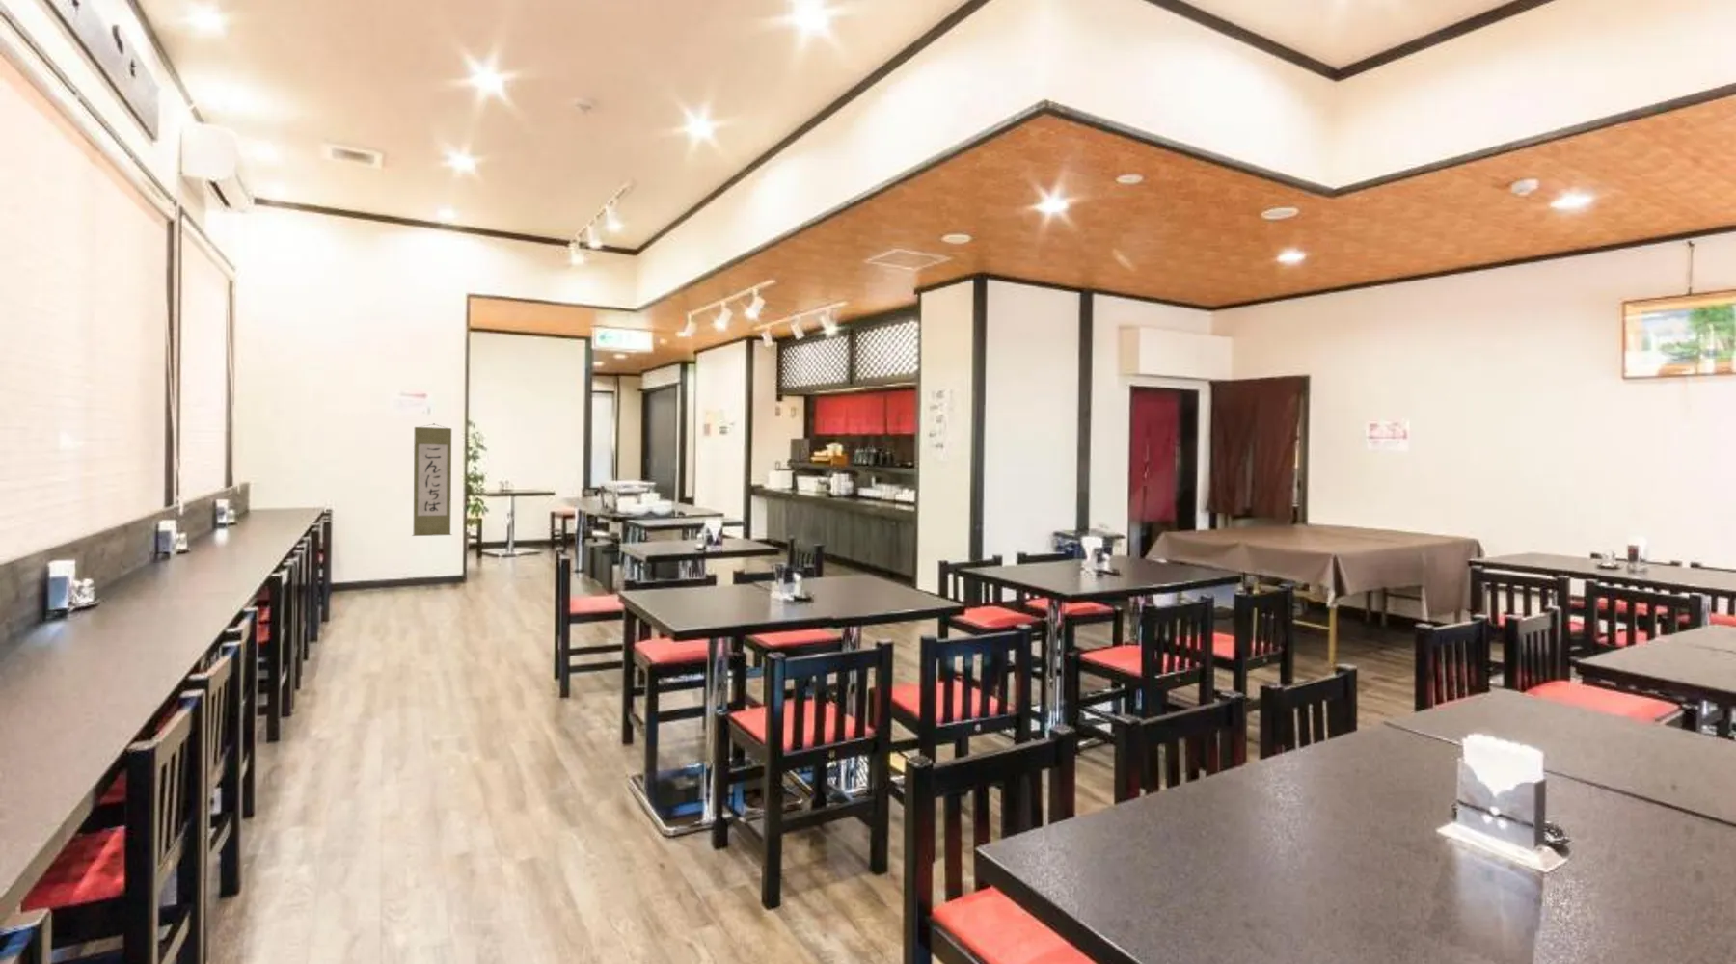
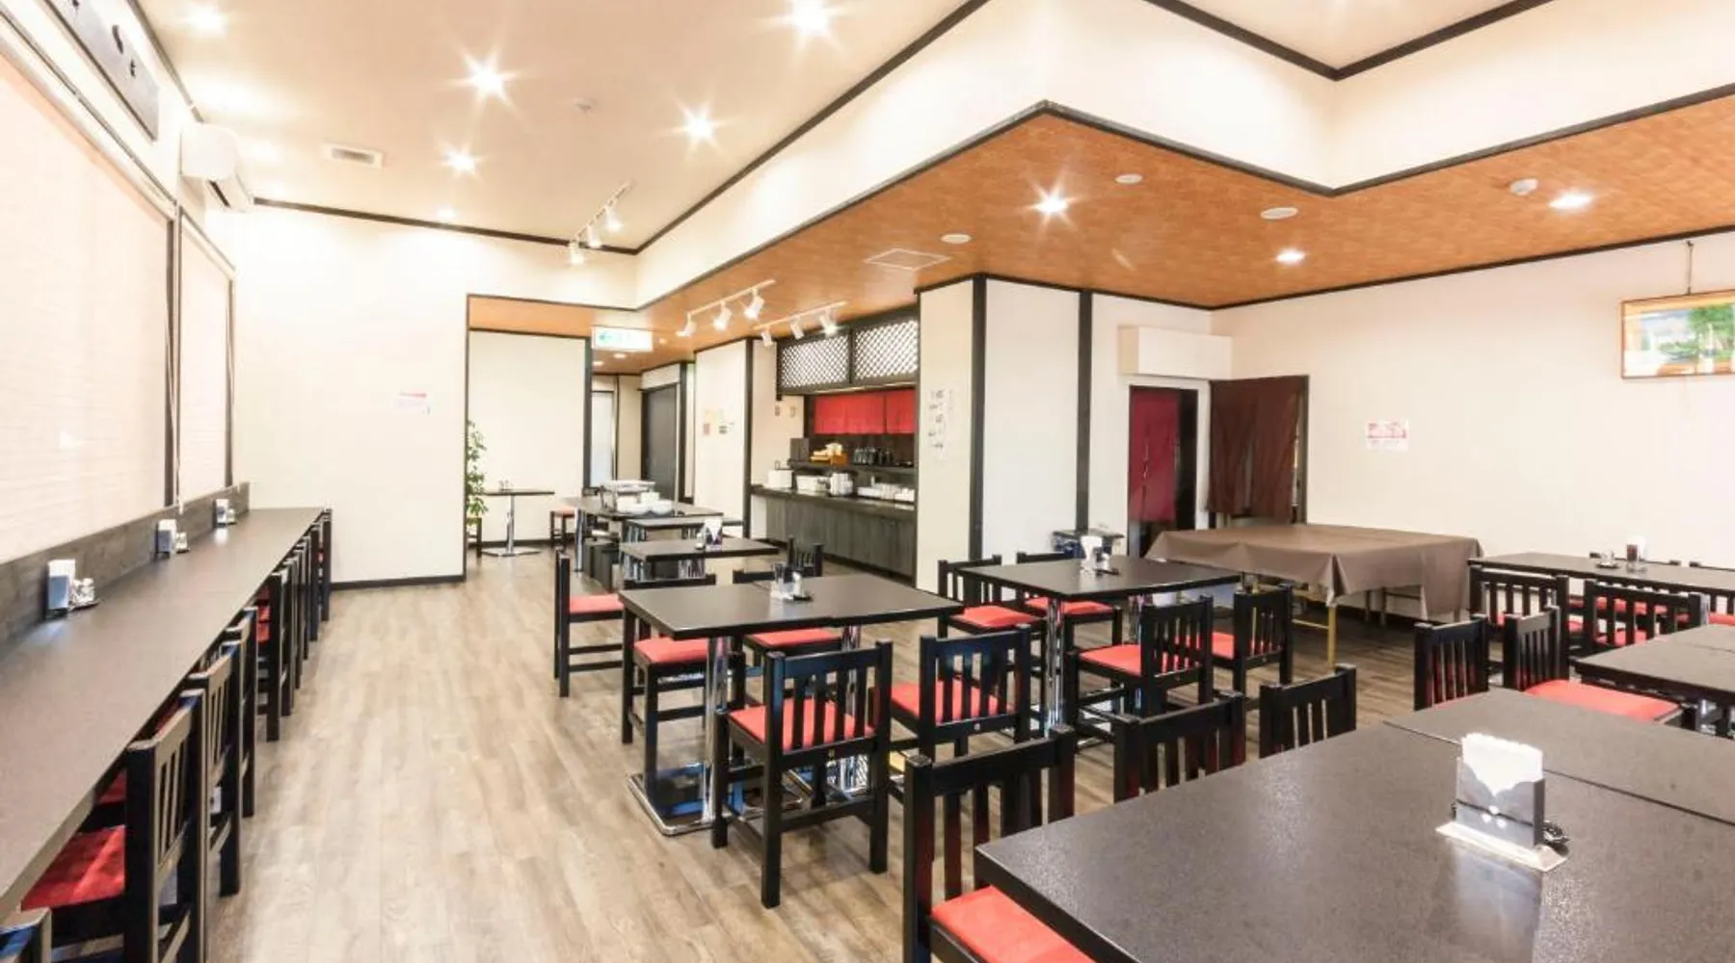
- wall scroll [411,423,454,537]
